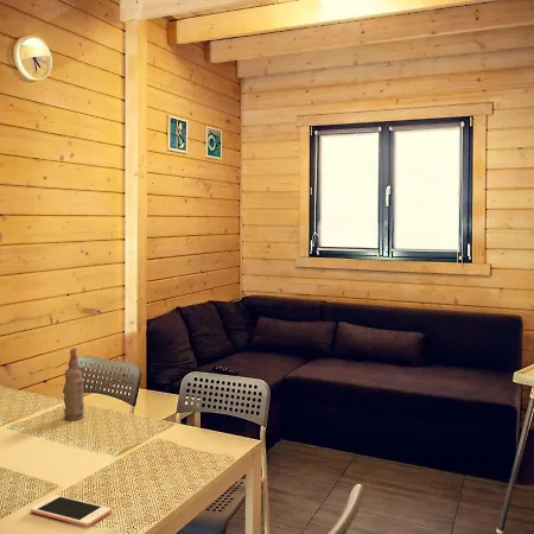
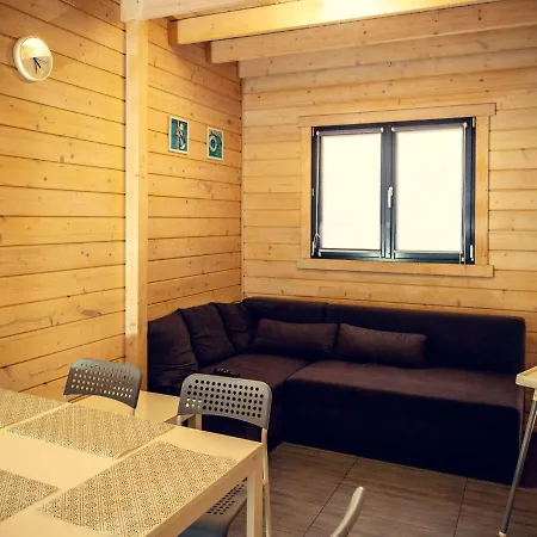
- cell phone [28,494,113,528]
- bottle [63,347,84,421]
